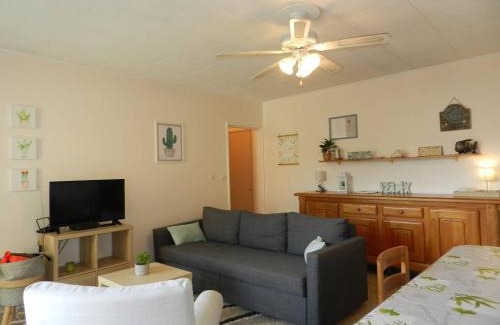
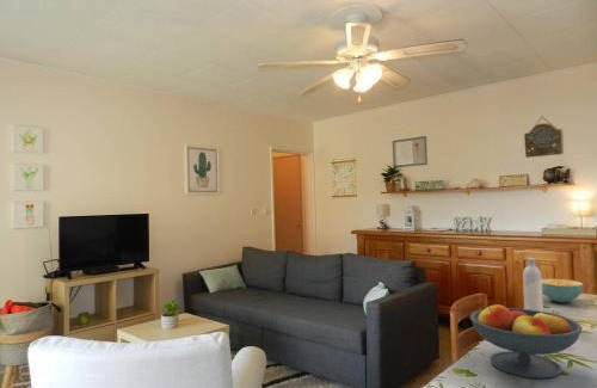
+ bottle [522,258,544,312]
+ fruit bowl [469,303,584,380]
+ cereal bowl [542,278,584,303]
